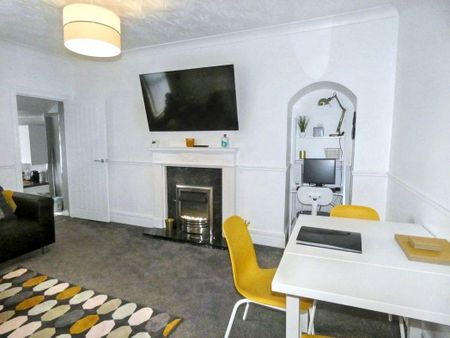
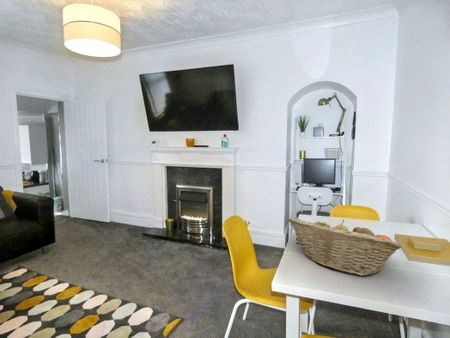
+ fruit basket [286,216,403,277]
